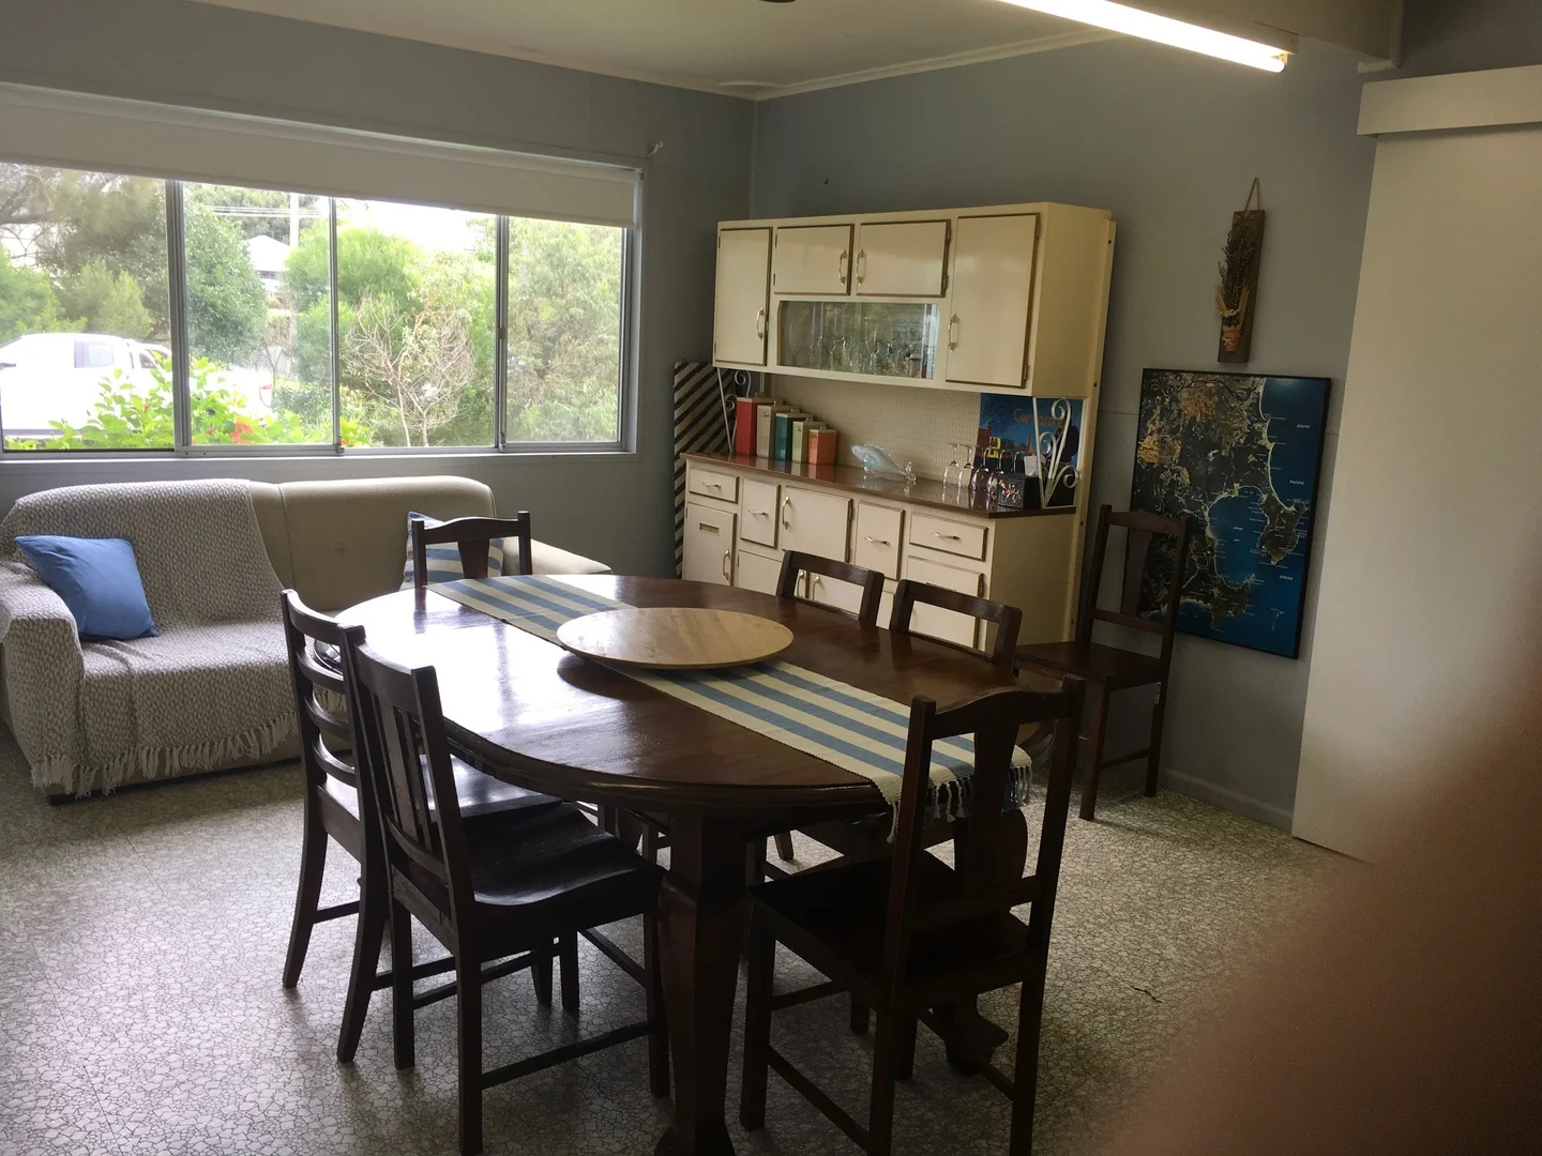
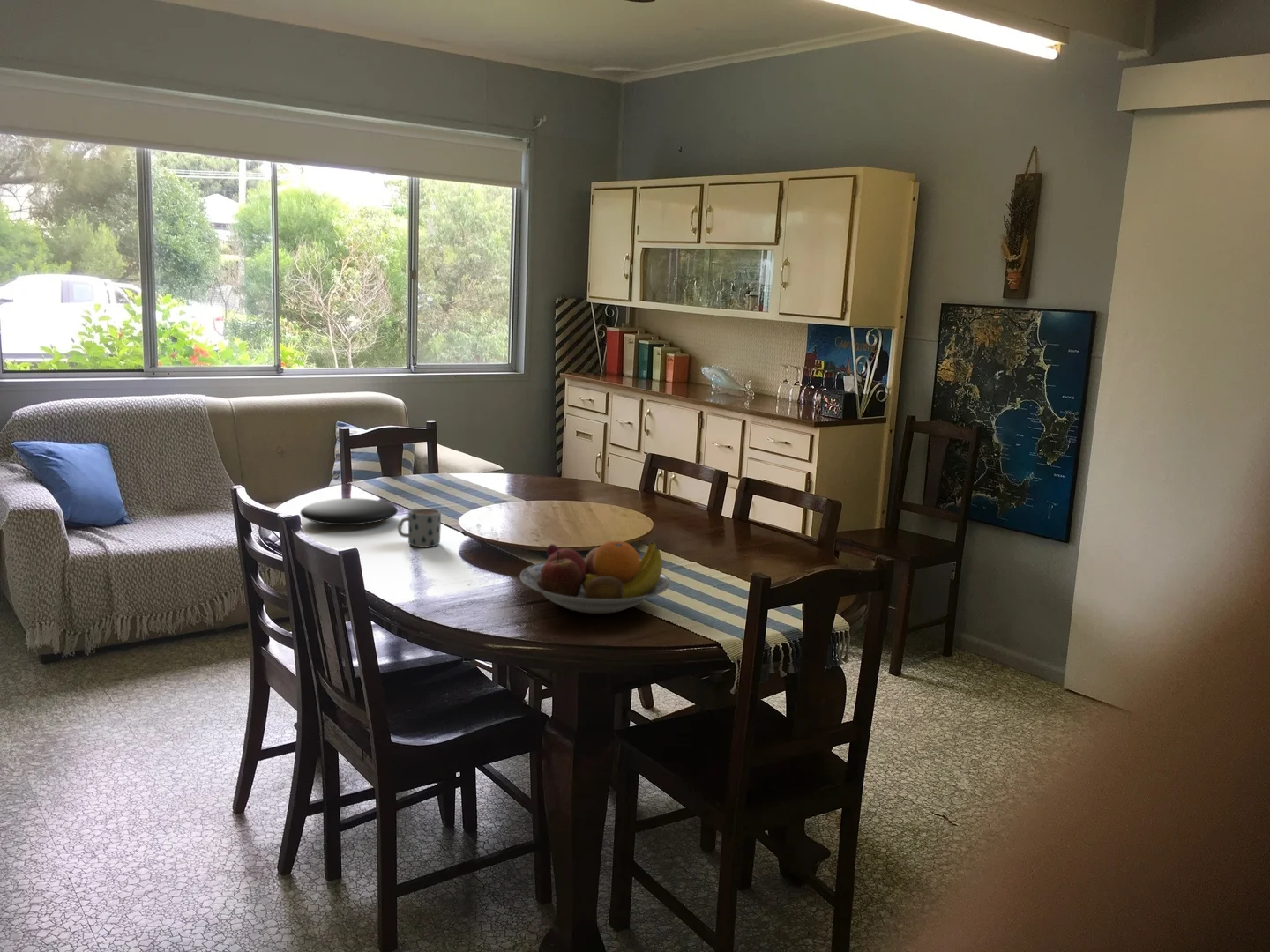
+ mug [397,508,442,548]
+ fruit bowl [519,540,671,614]
+ plate [300,497,399,526]
